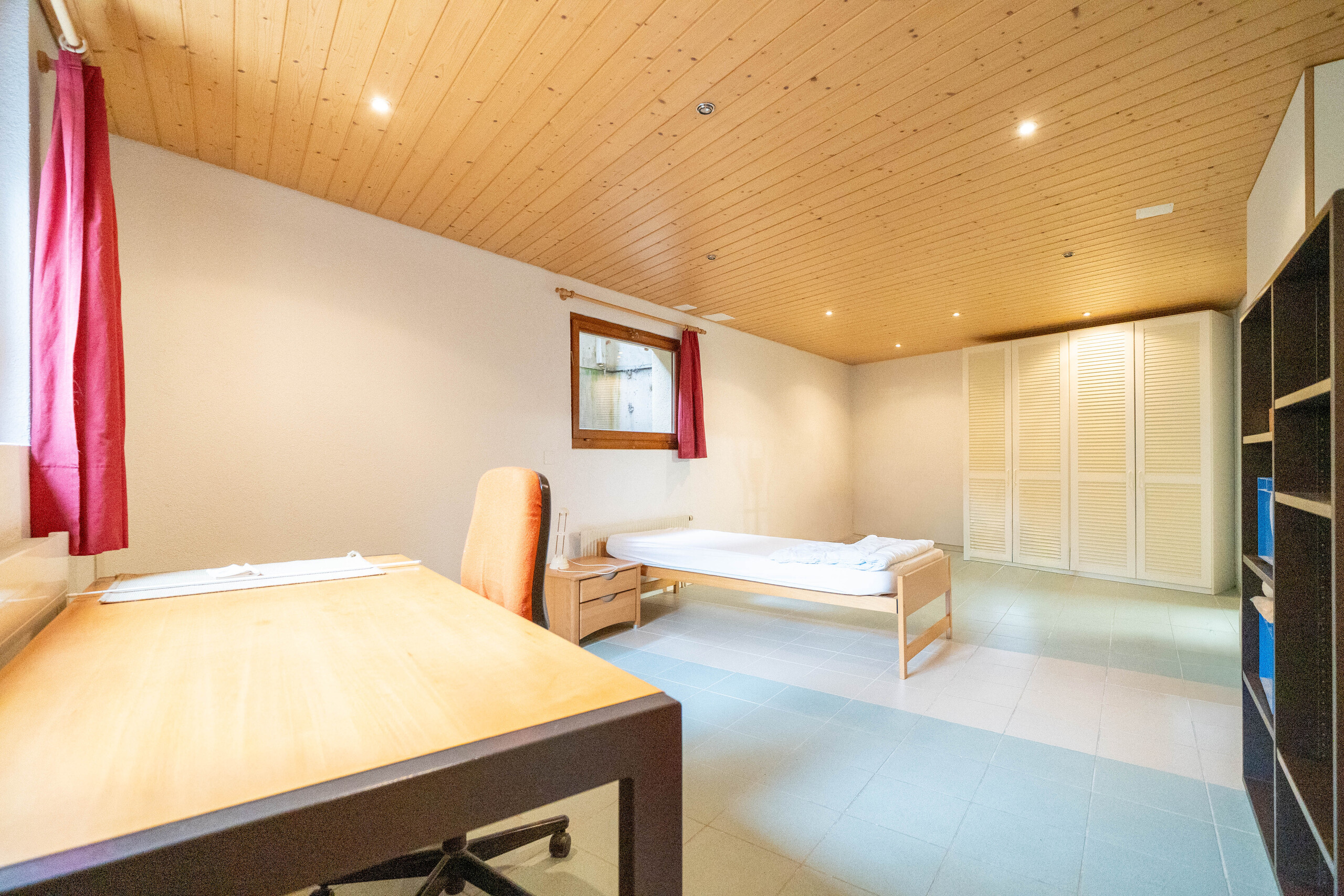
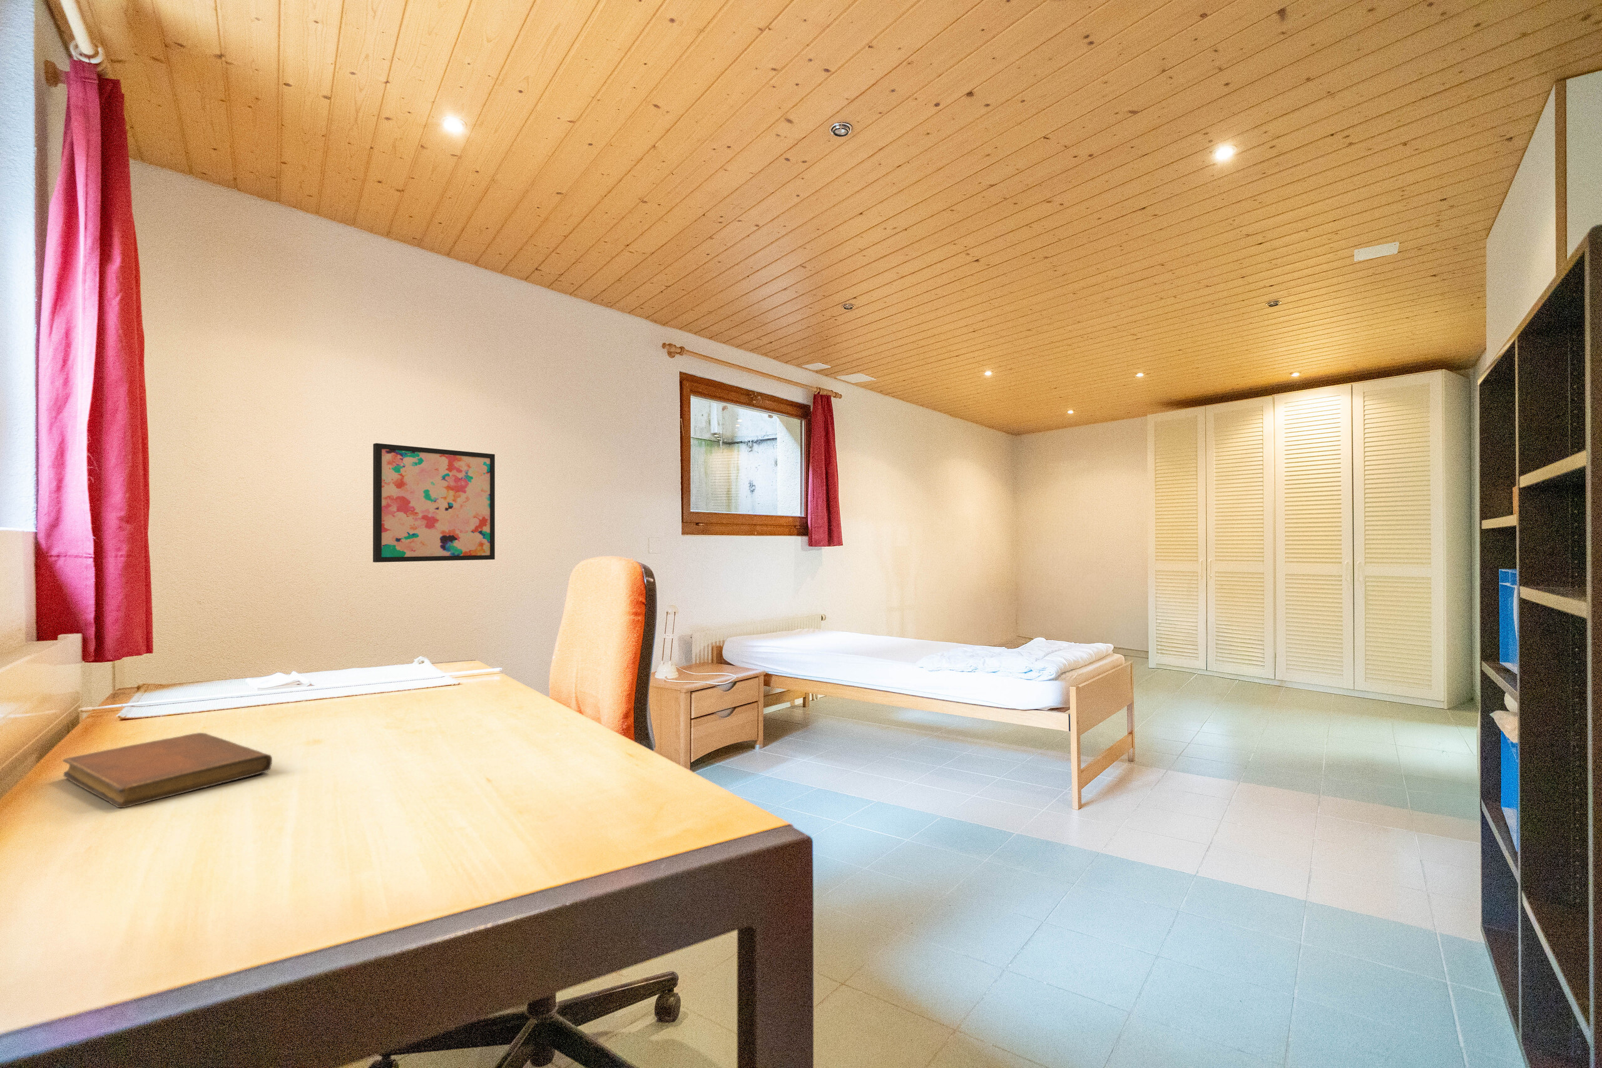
+ wall art [372,442,496,563]
+ notebook [62,732,273,809]
